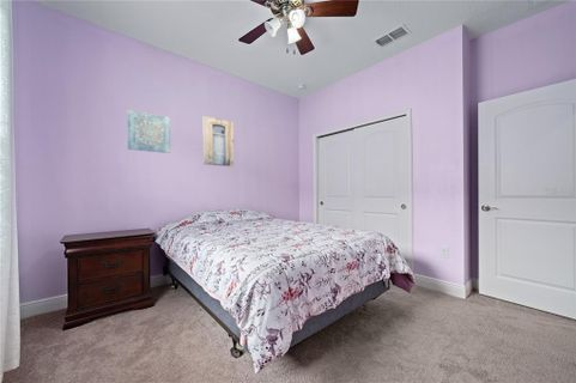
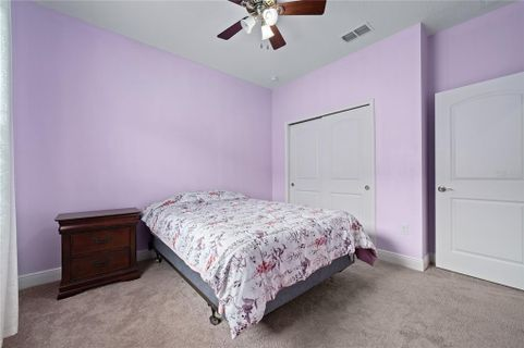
- wall art [126,109,171,154]
- wall art [202,115,235,168]
